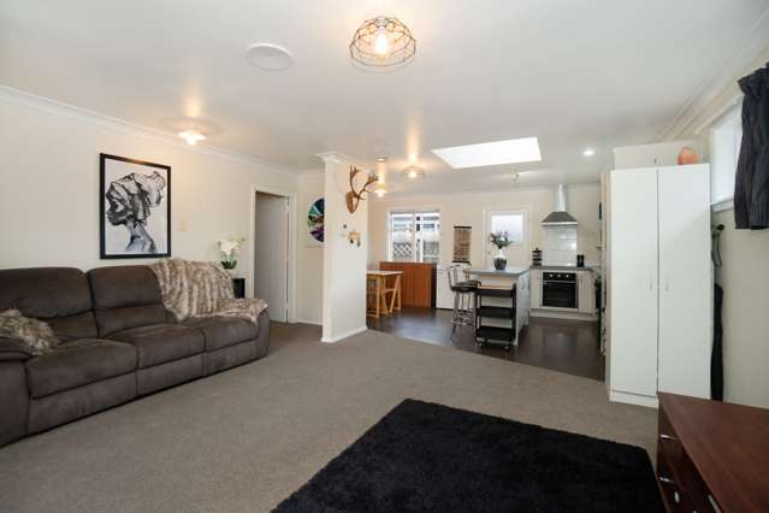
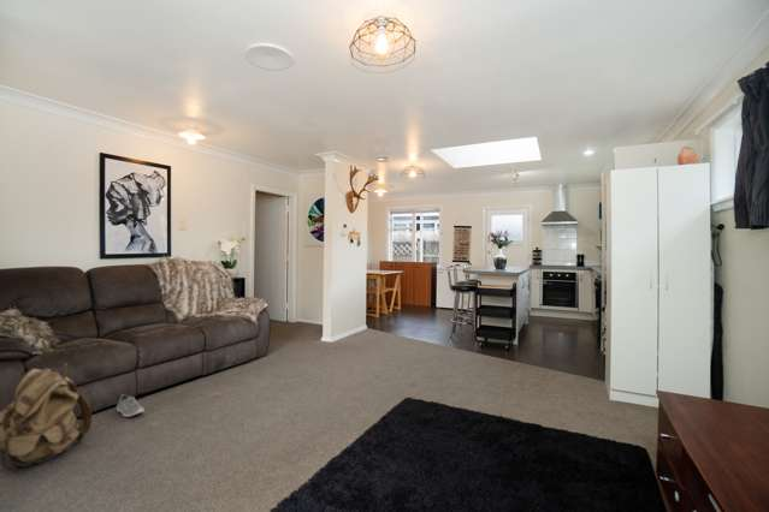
+ sneaker [116,393,146,418]
+ backpack [0,362,93,470]
